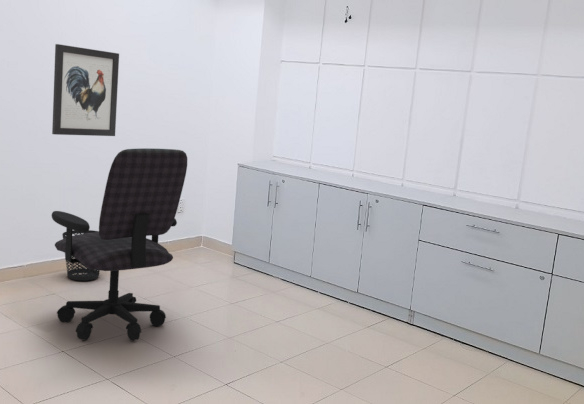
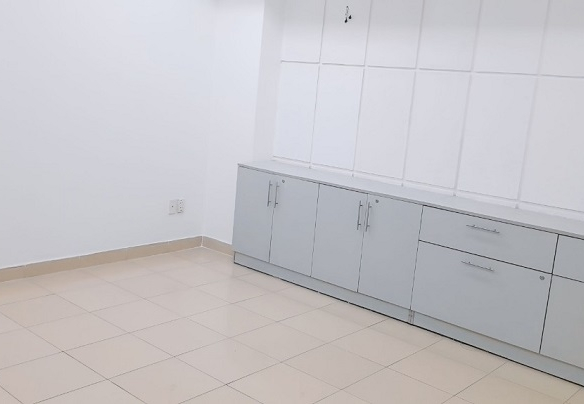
- wastebasket [61,229,101,282]
- office chair [51,147,188,342]
- wall art [51,43,120,137]
